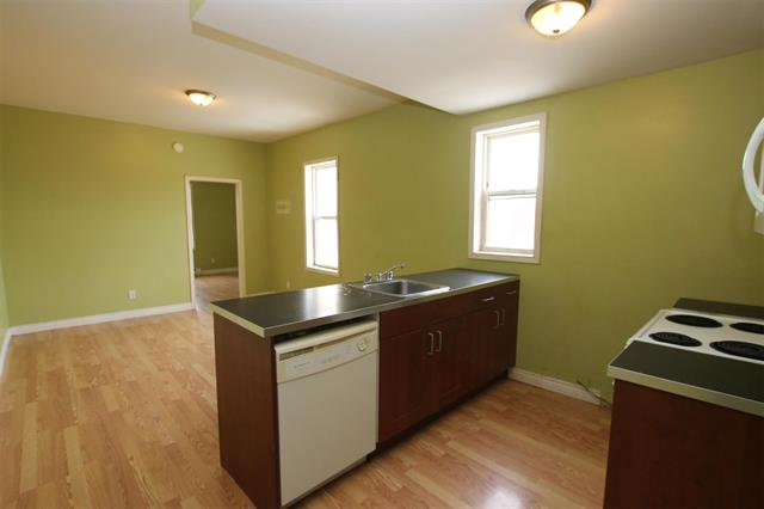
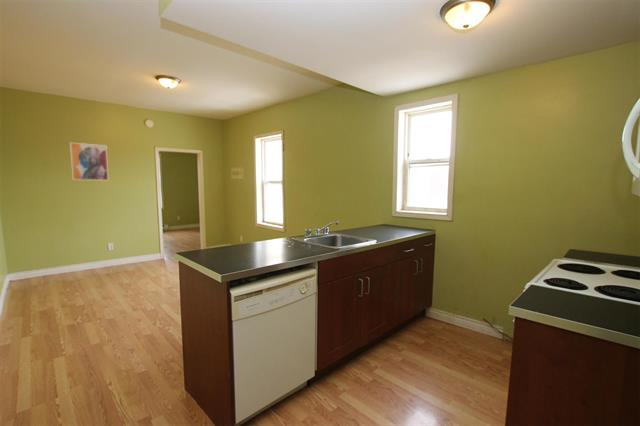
+ wall art [69,142,110,181]
